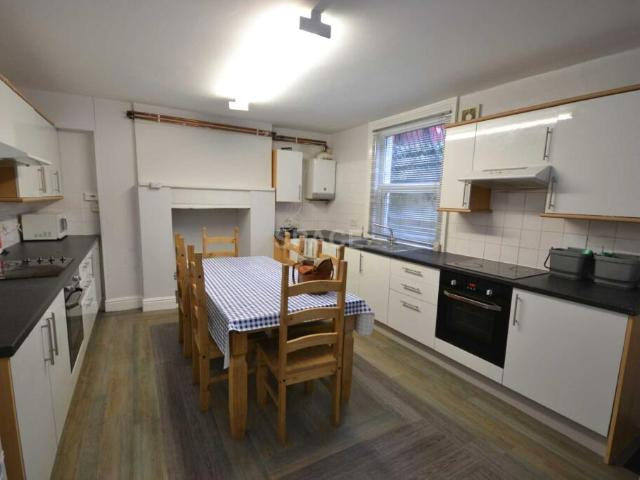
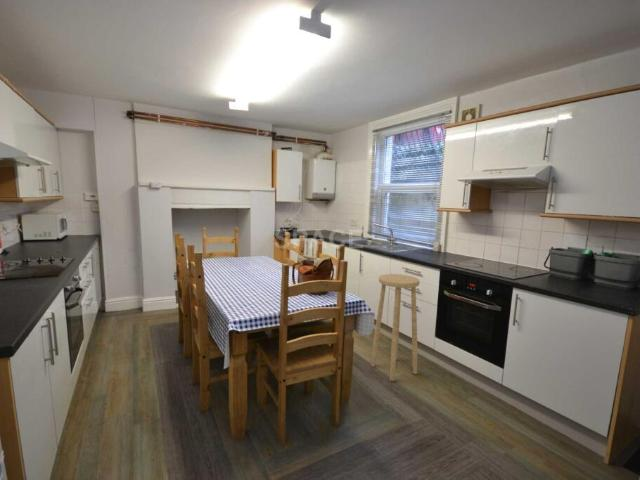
+ stool [370,273,421,382]
